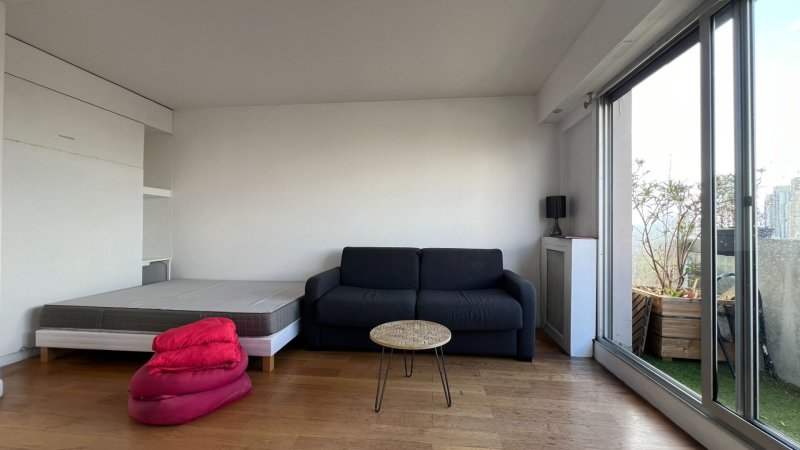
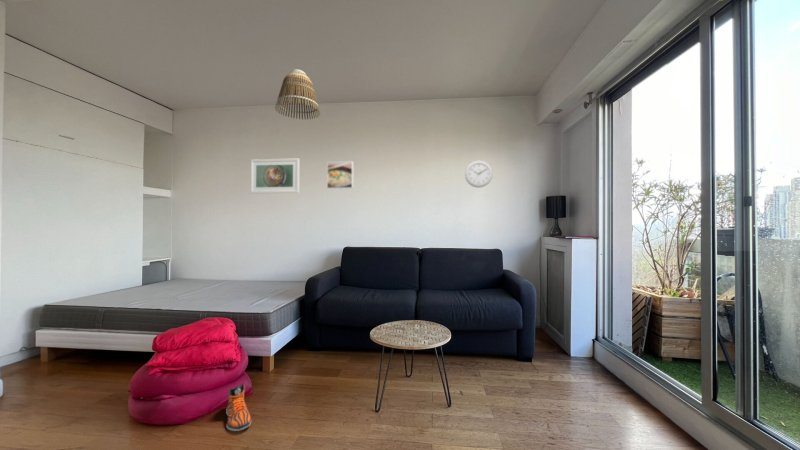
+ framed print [250,158,300,194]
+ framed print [326,161,354,189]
+ wall clock [464,160,493,188]
+ lamp shade [274,68,321,121]
+ sneaker [225,383,252,432]
